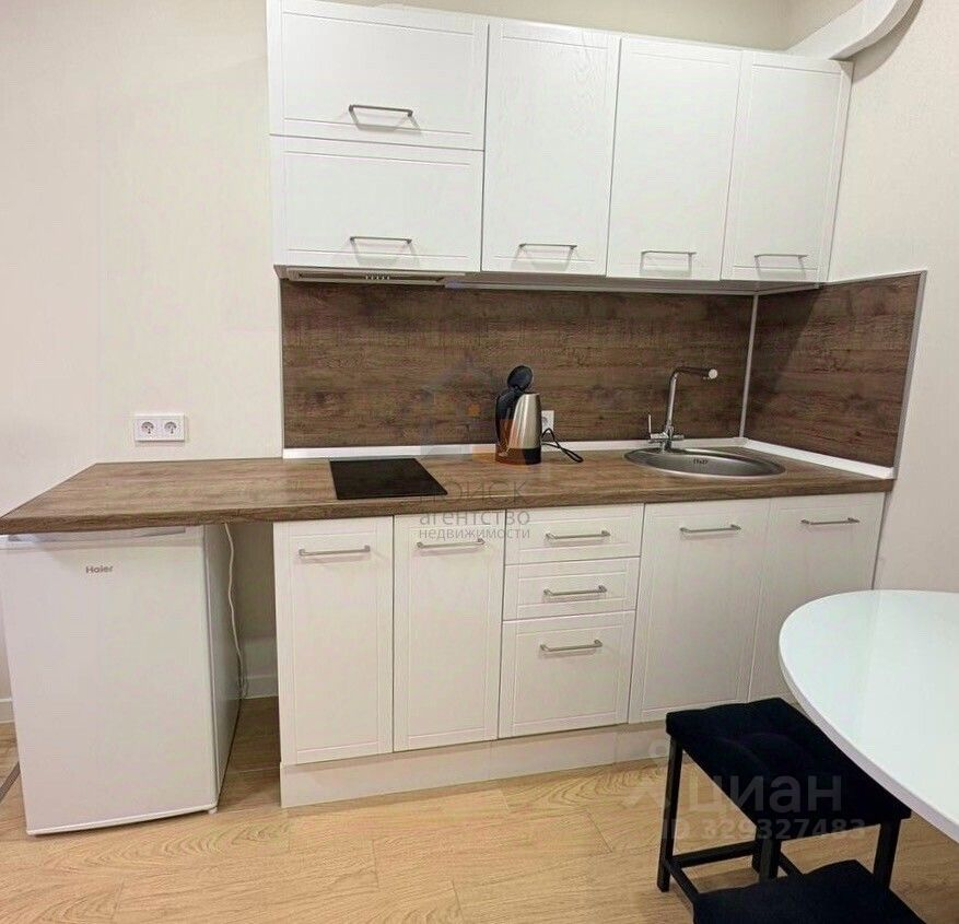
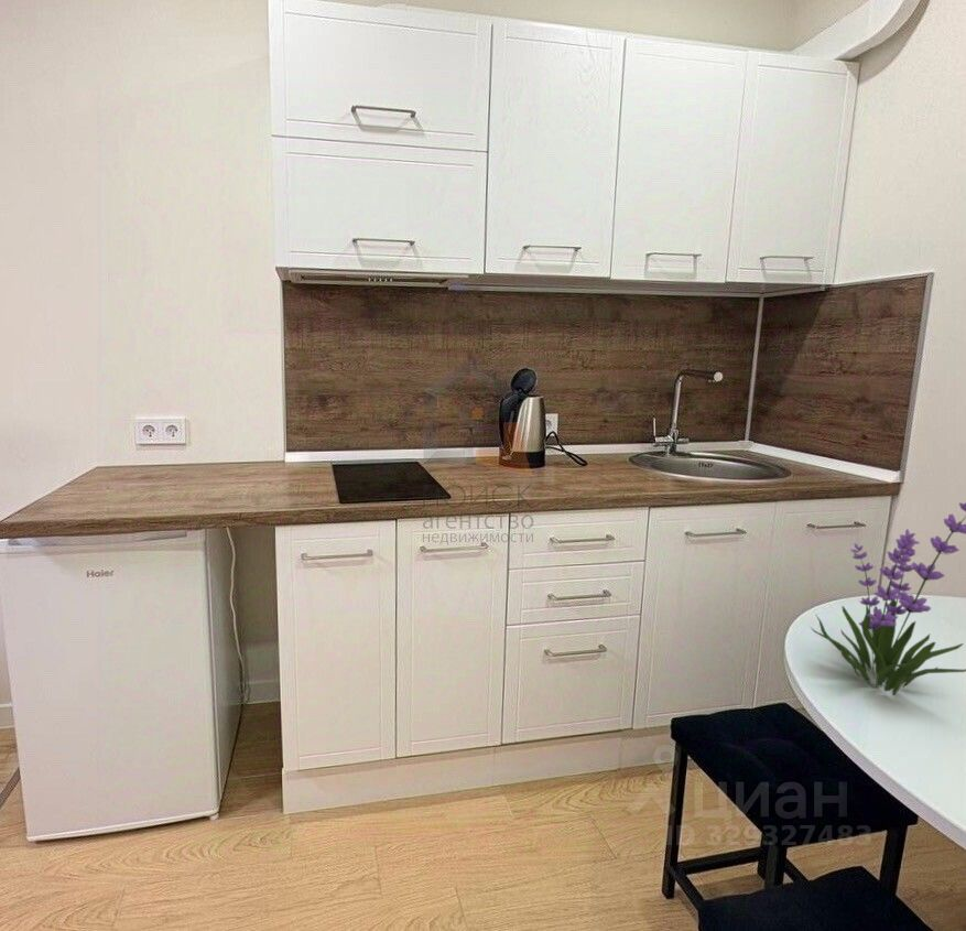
+ plant [808,501,966,697]
